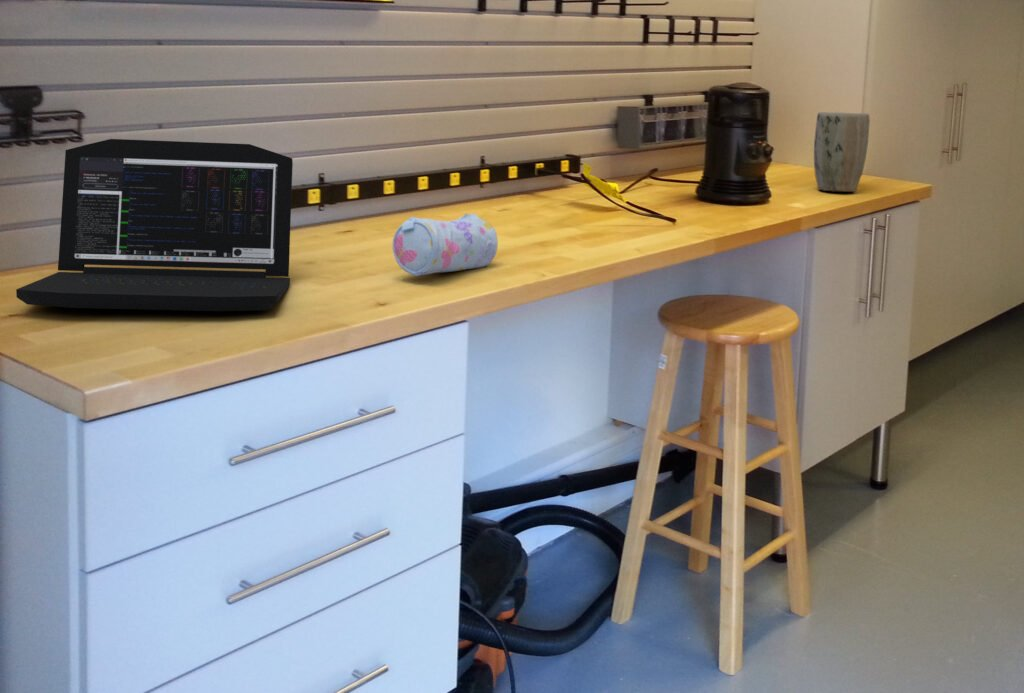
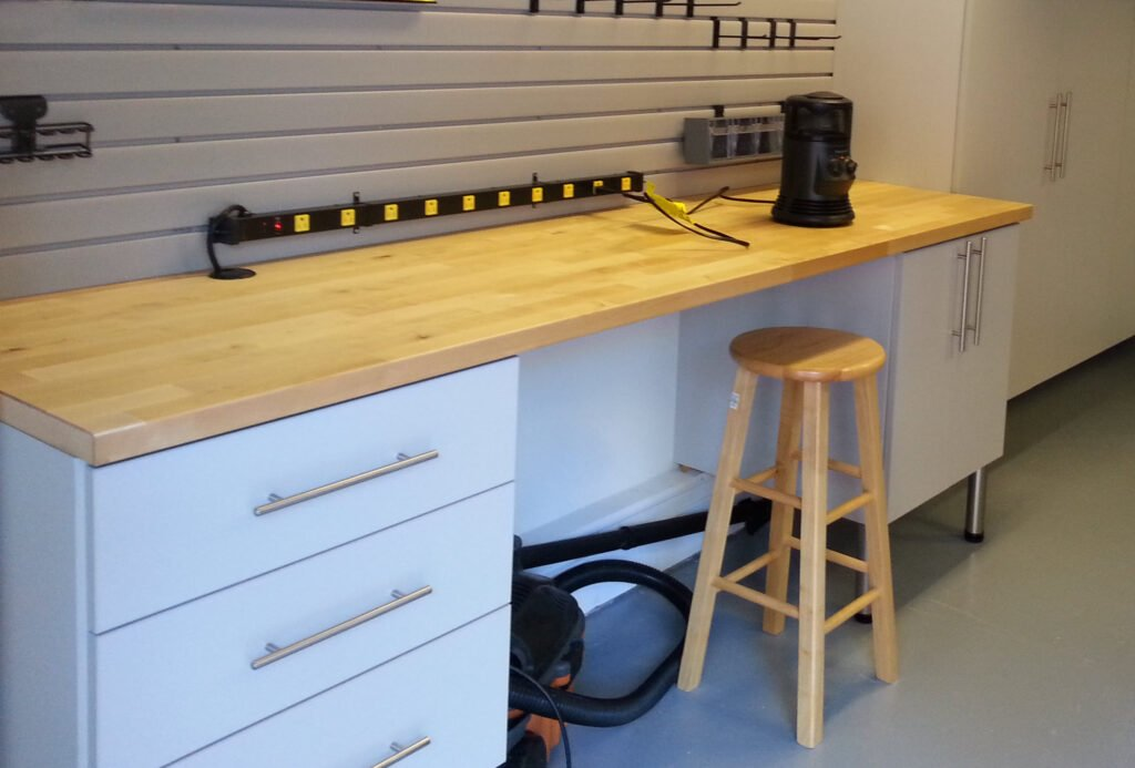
- pencil case [392,212,499,277]
- laptop [15,138,294,312]
- plant pot [813,111,871,193]
